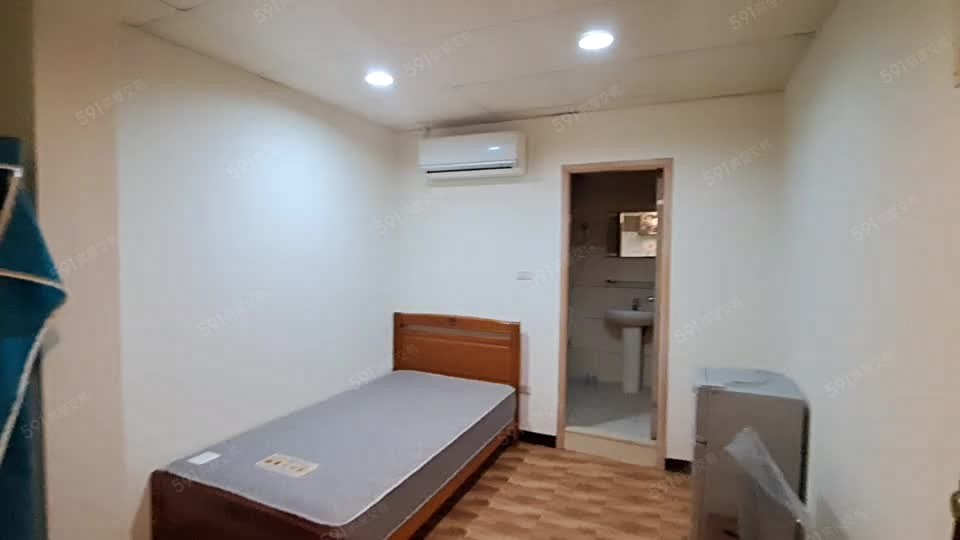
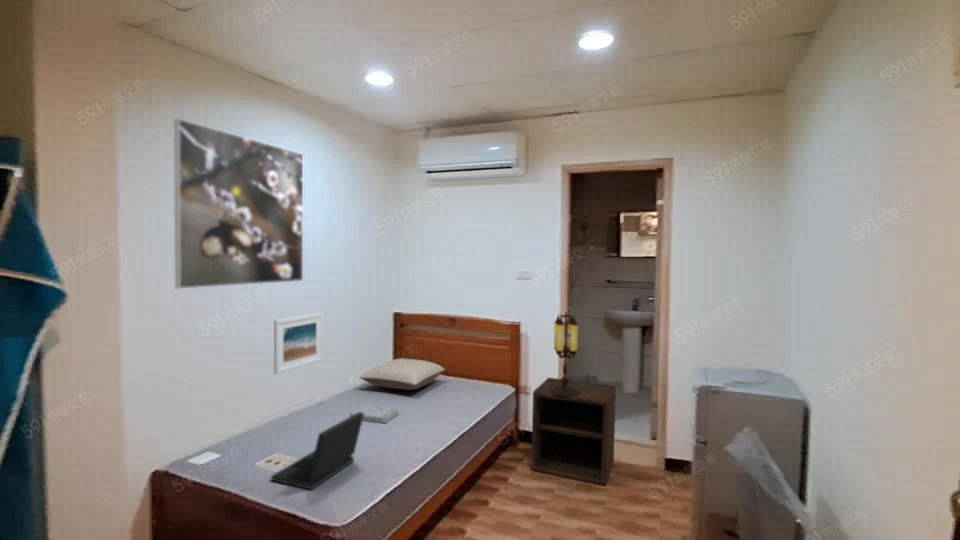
+ laptop [270,412,364,491]
+ pillow [358,357,446,391]
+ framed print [273,312,324,375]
+ table lamp [549,311,580,397]
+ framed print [173,118,304,290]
+ book [349,404,399,424]
+ nightstand [530,377,617,487]
